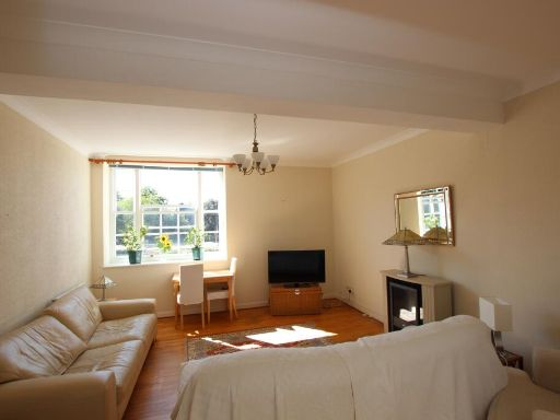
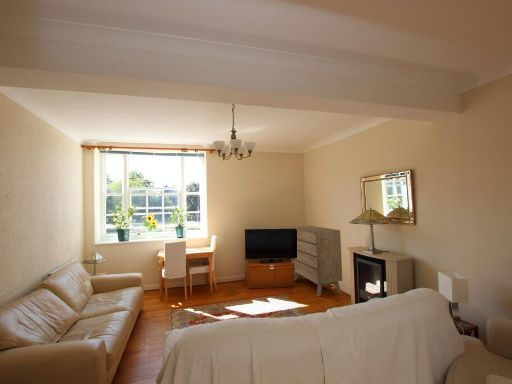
+ dresser [289,225,343,297]
